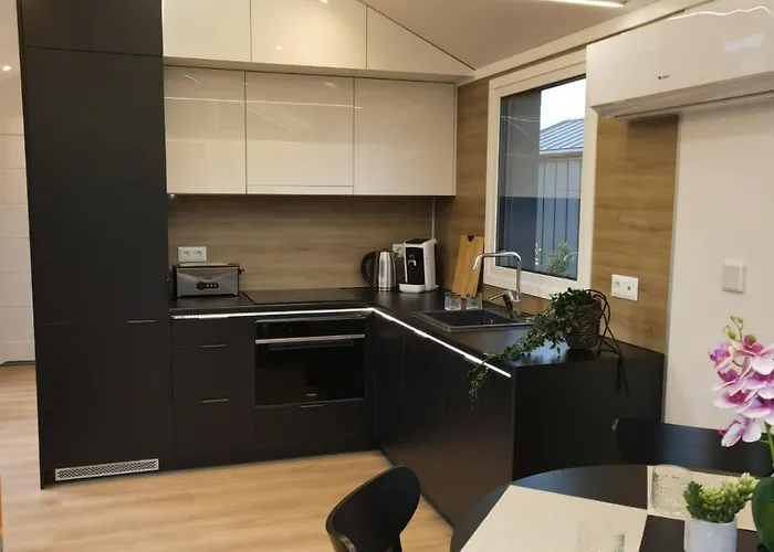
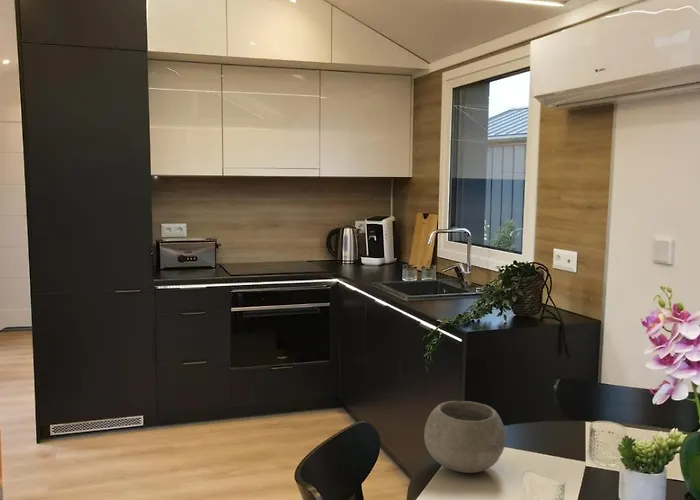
+ bowl [423,400,506,474]
